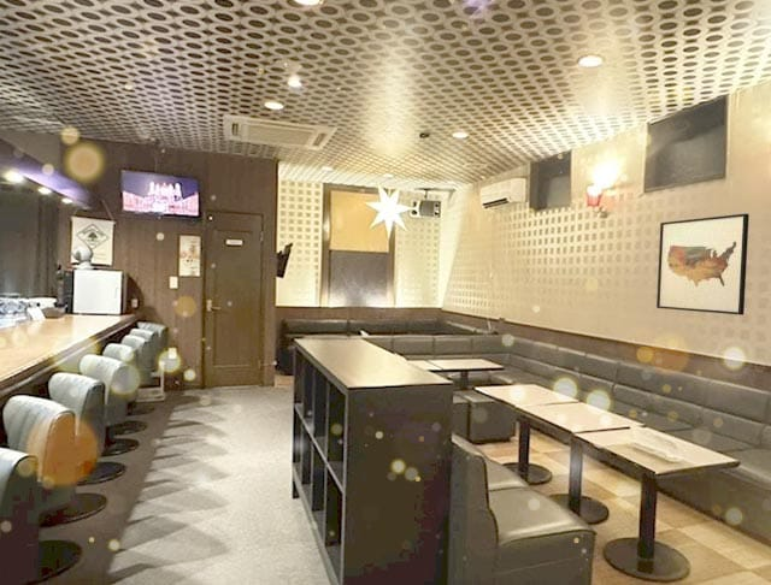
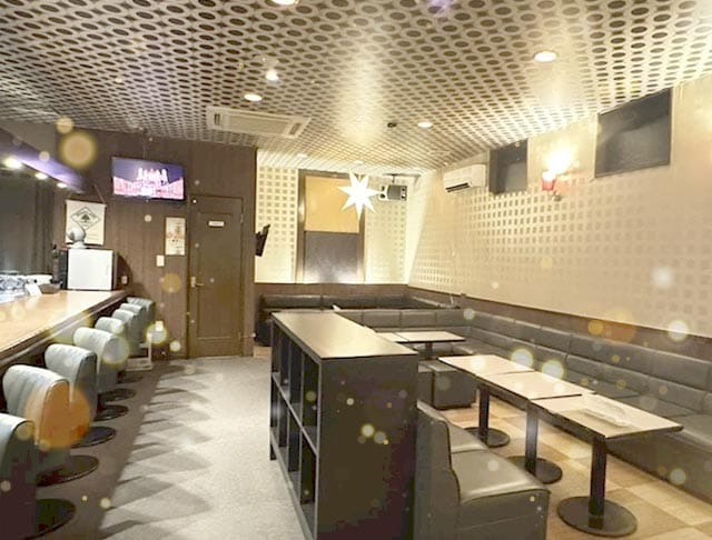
- wall art [655,213,751,317]
